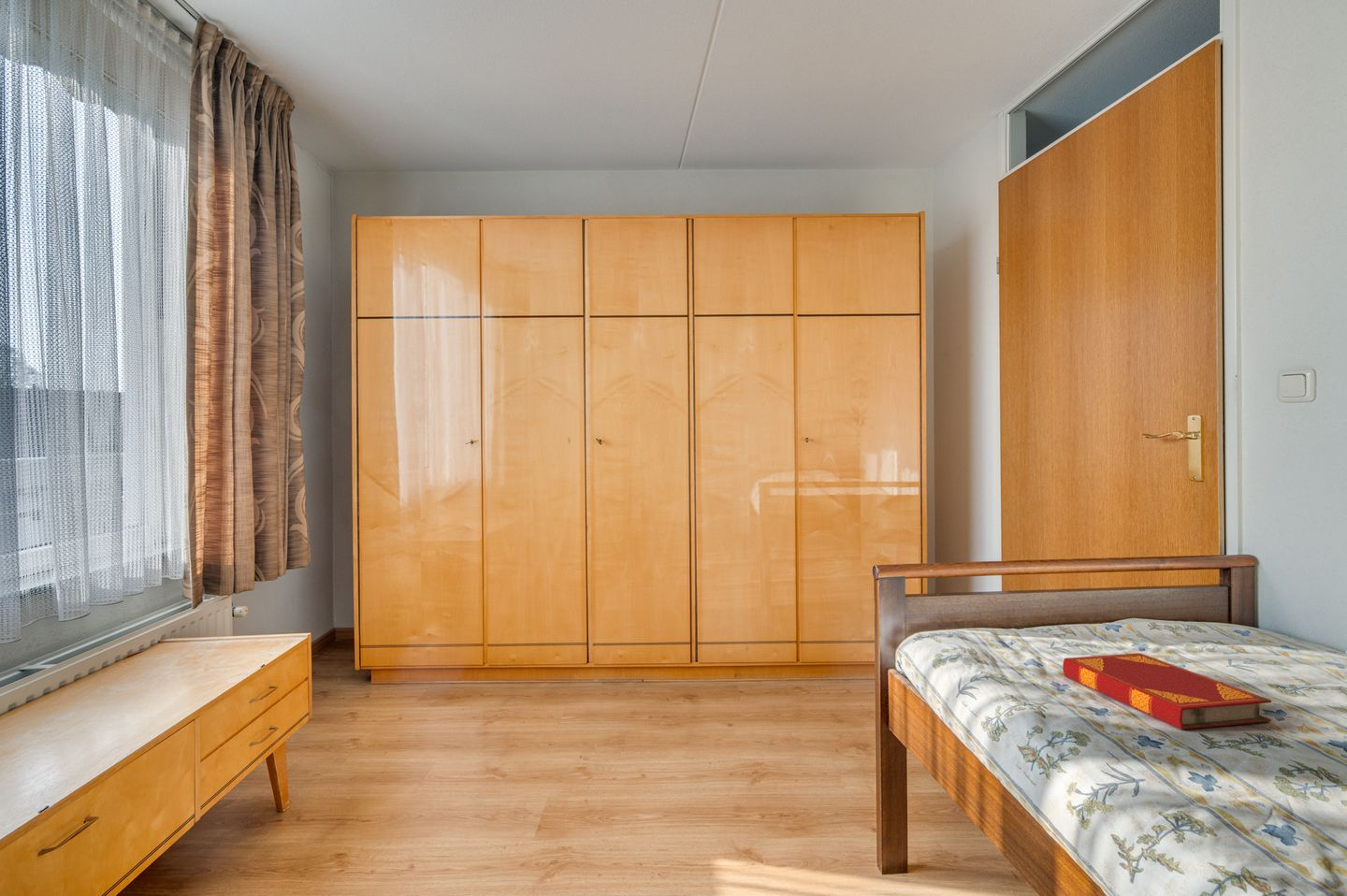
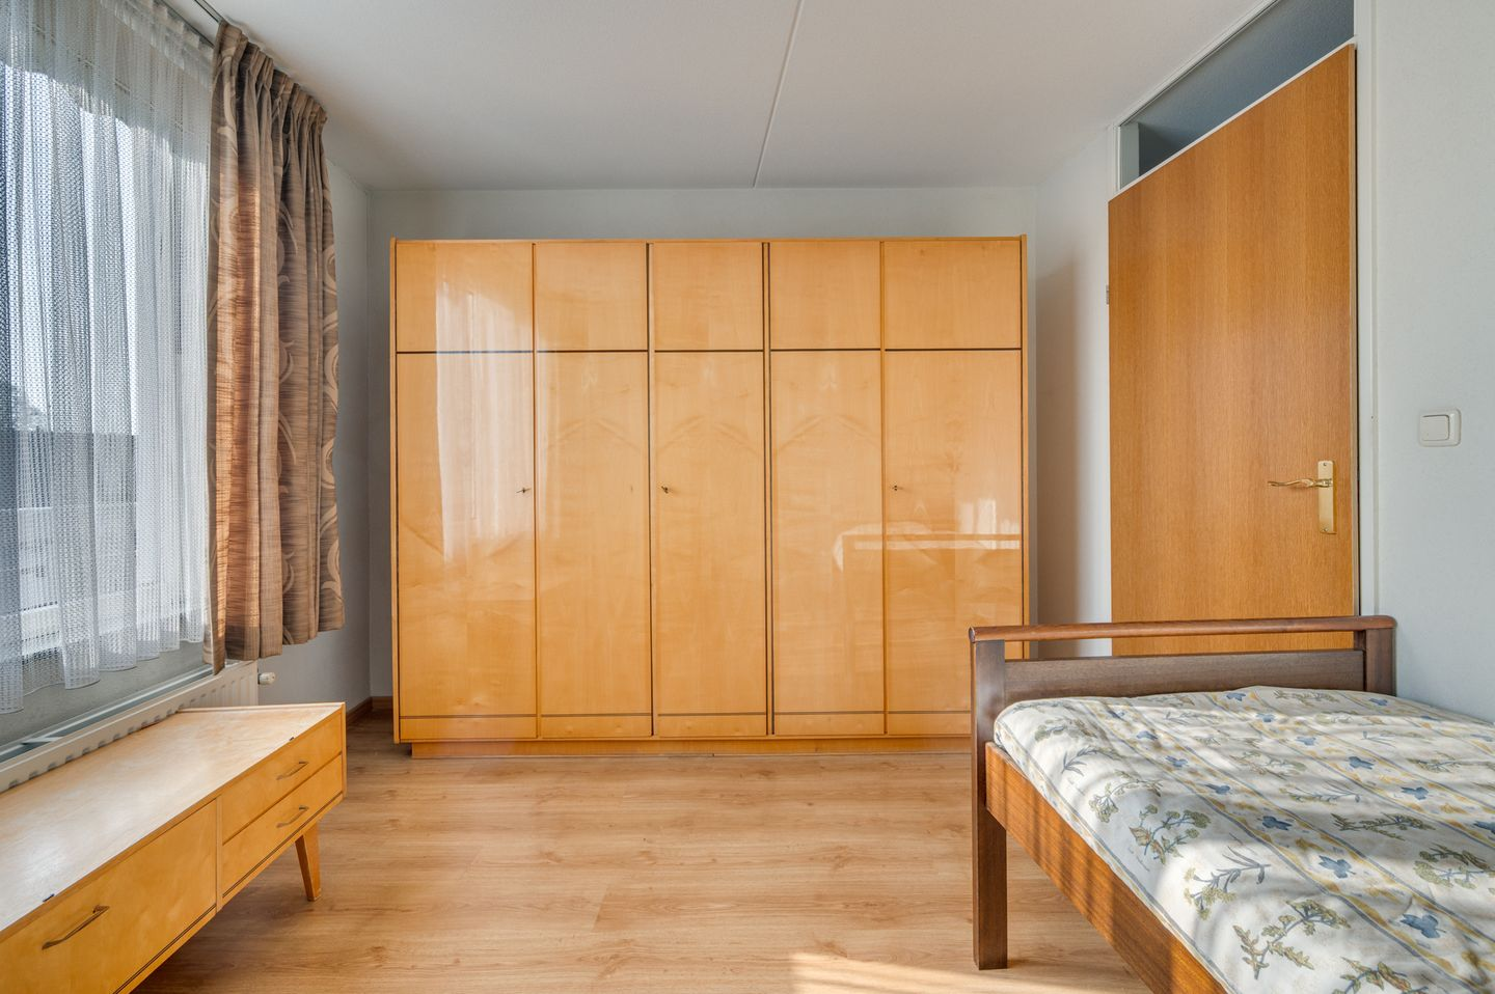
- hardback book [1062,652,1272,730]
